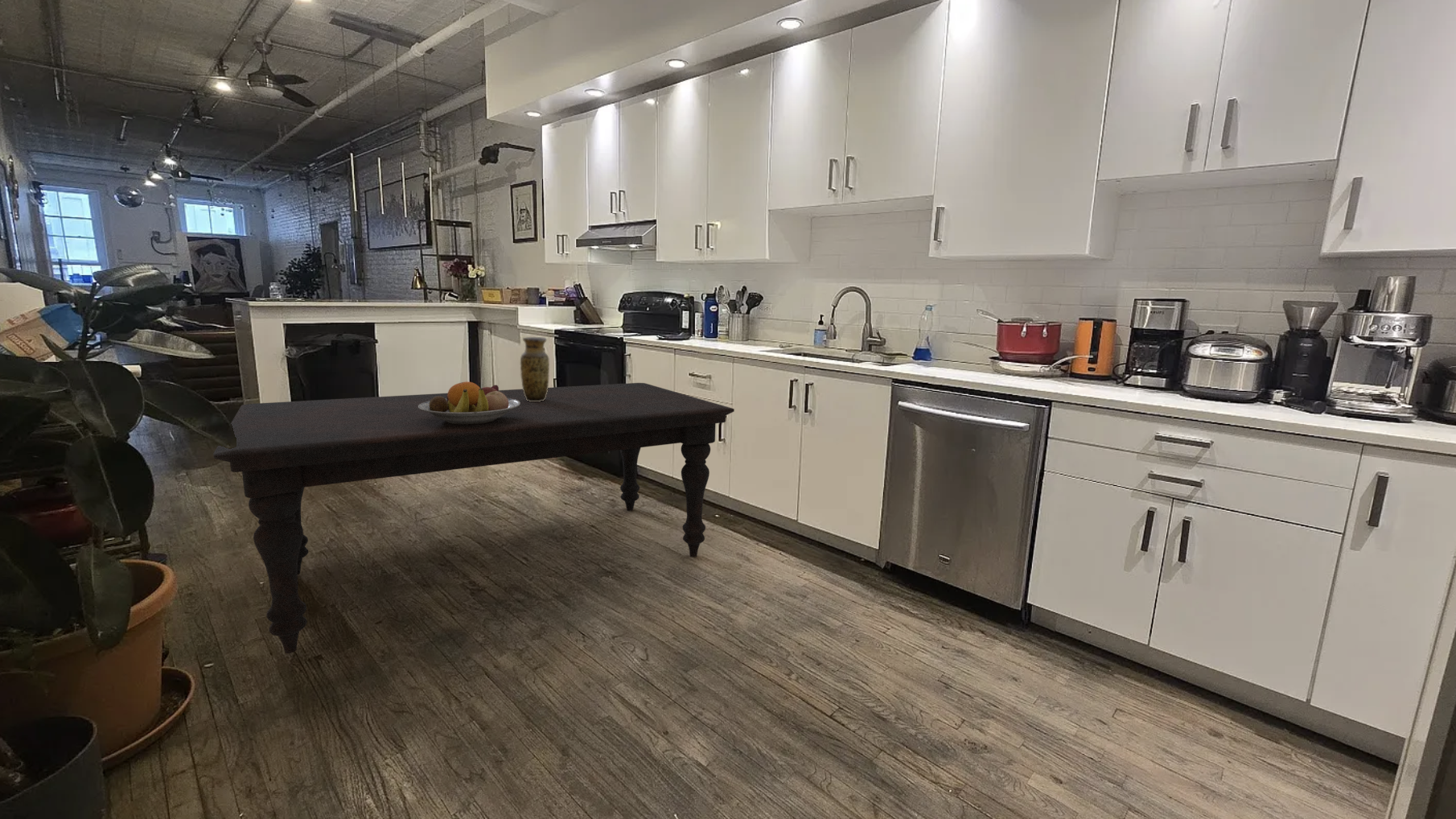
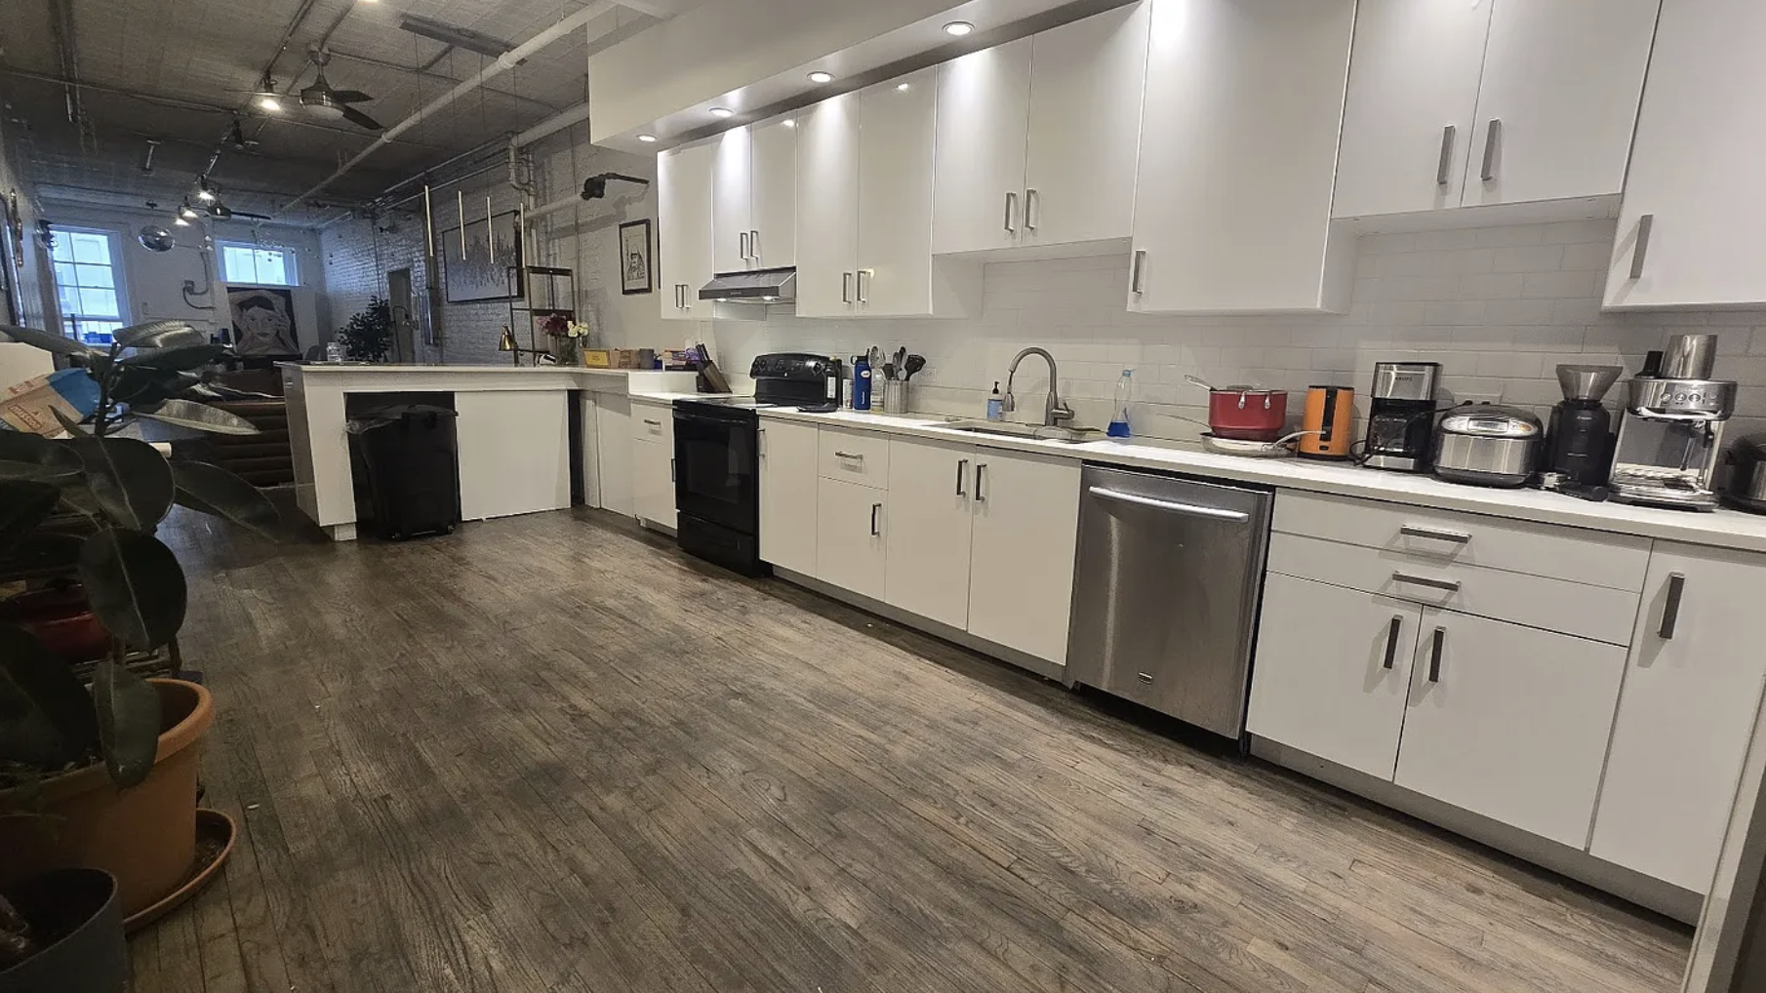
- dining table [212,382,735,654]
- fruit bowl [418,381,520,425]
- vase [520,336,550,401]
